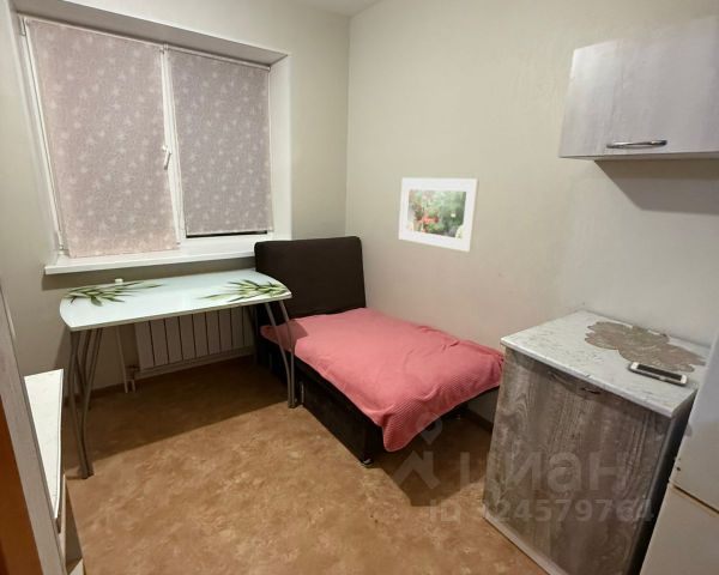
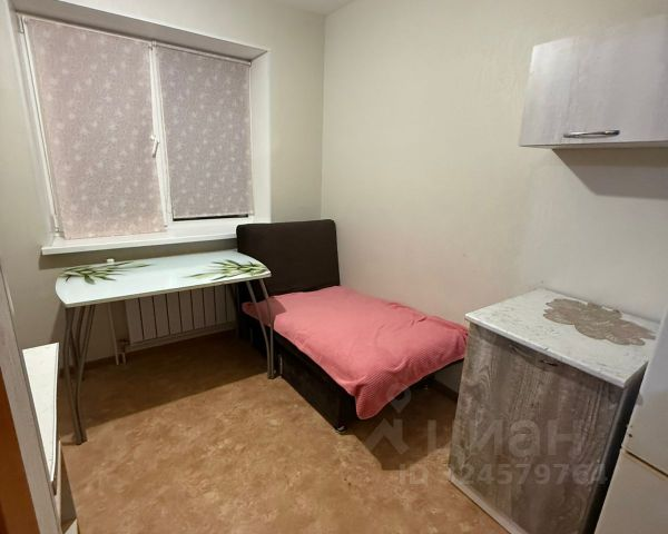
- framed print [398,177,481,253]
- cell phone [628,361,689,387]
